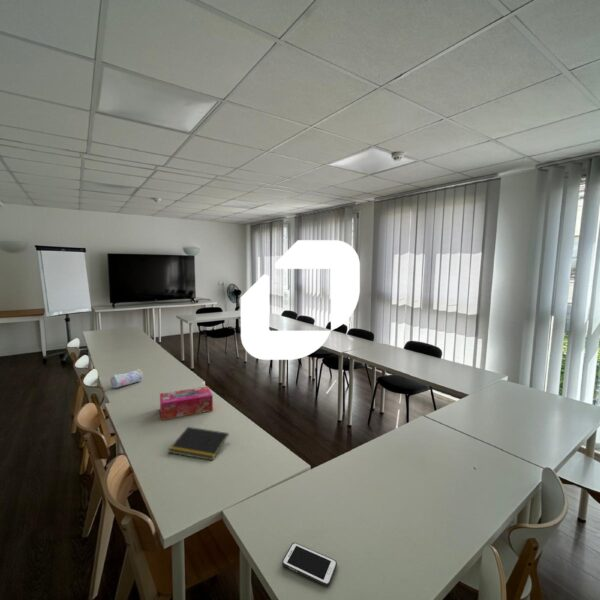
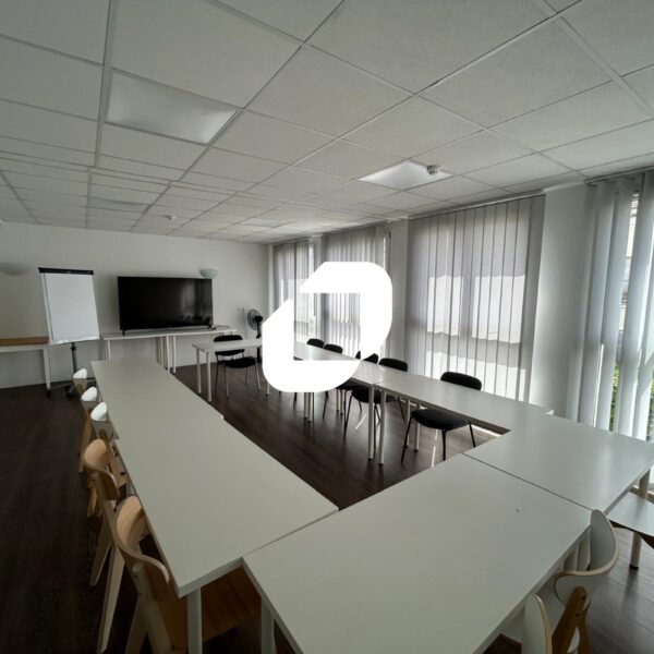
- tissue box [159,385,214,421]
- pencil case [109,368,144,389]
- cell phone [281,542,338,587]
- notepad [167,426,230,462]
